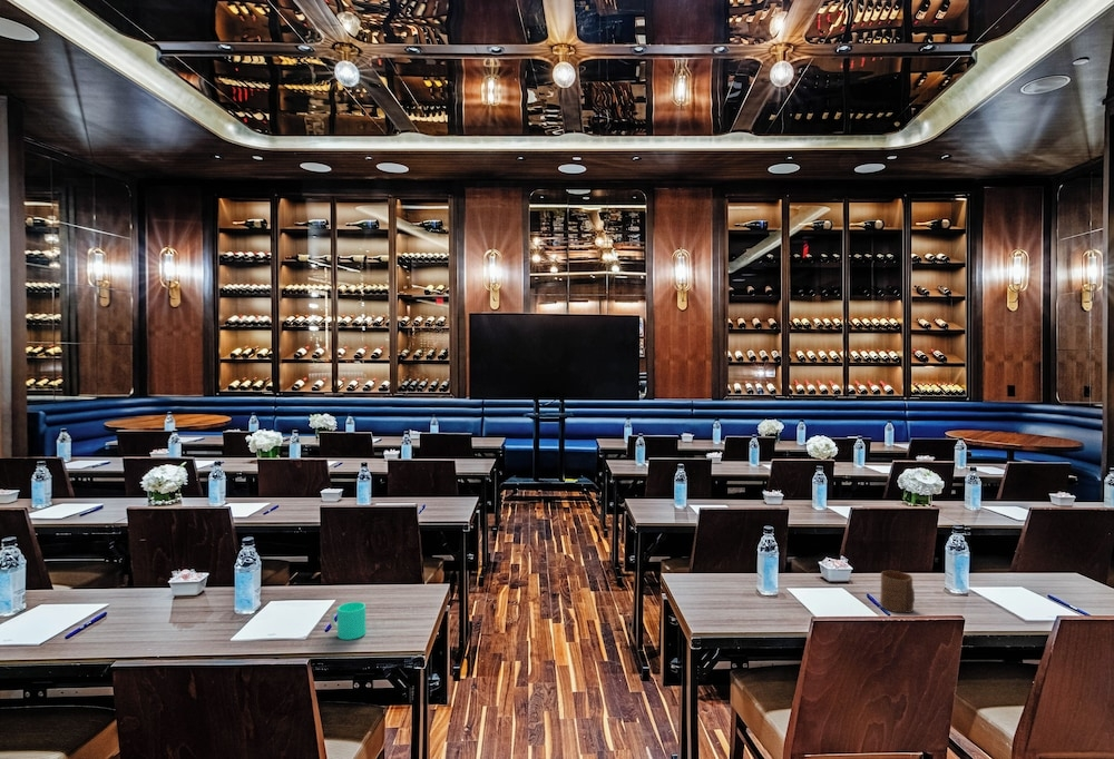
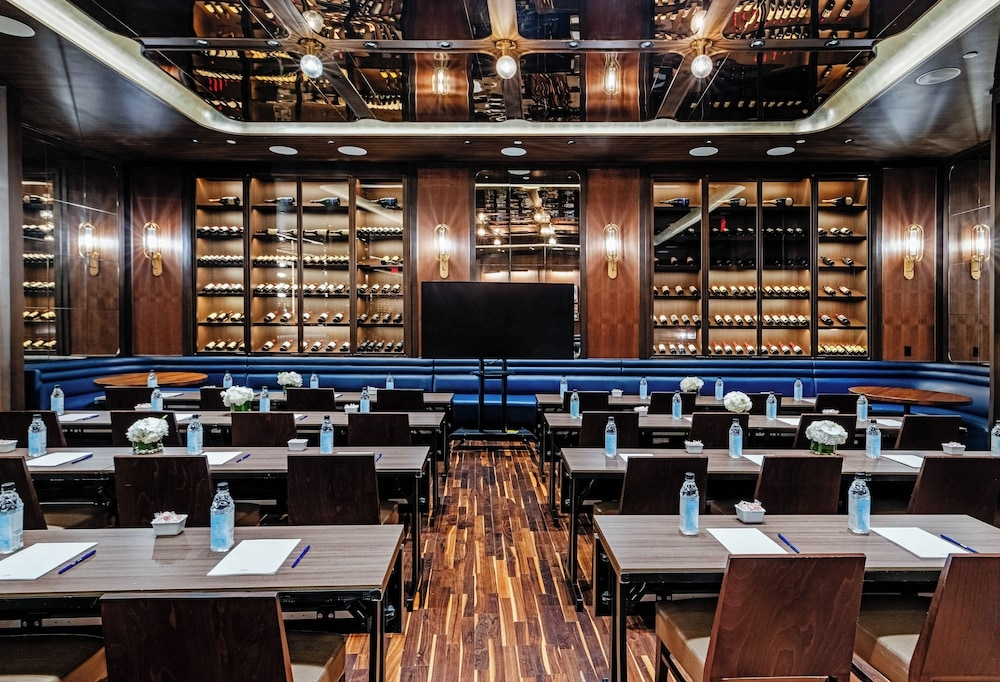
- cup [329,601,368,641]
- cup [879,570,916,614]
